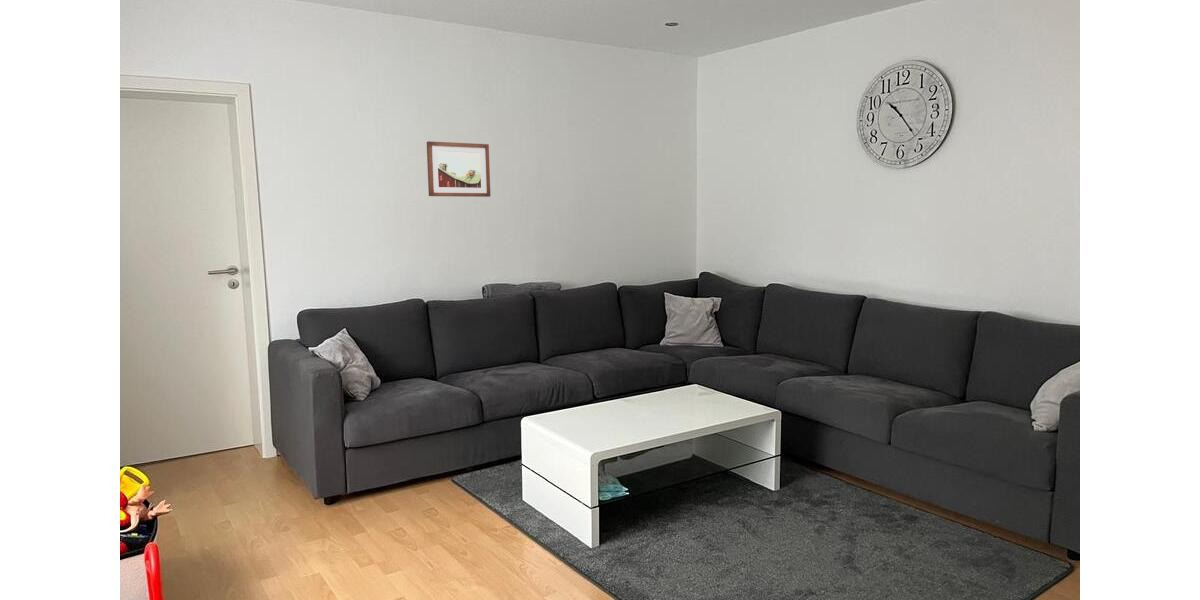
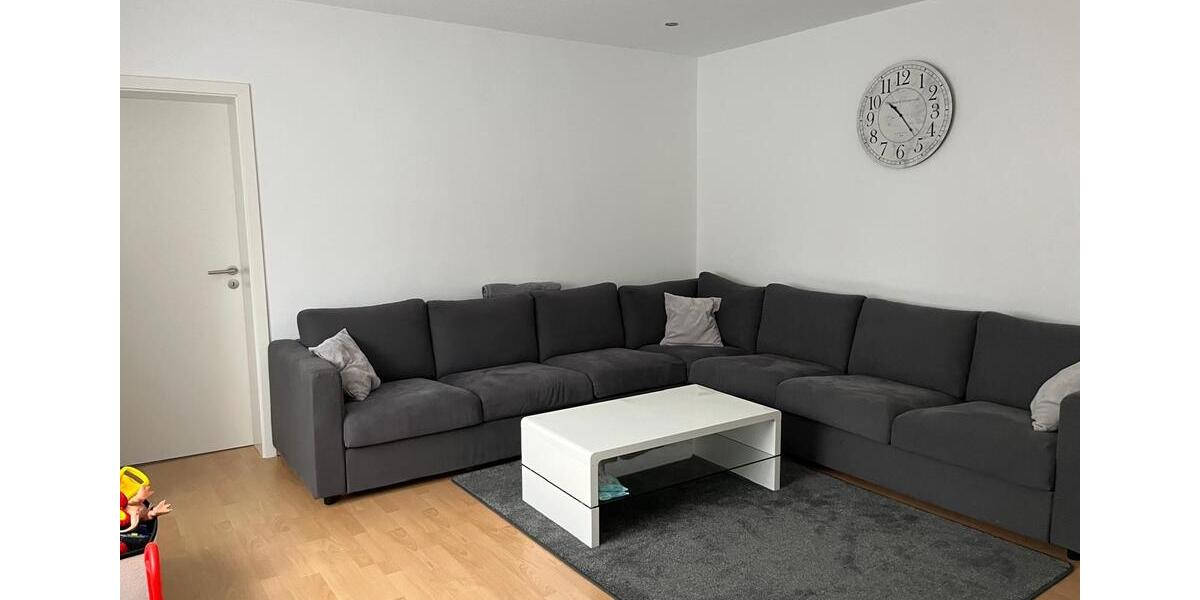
- wall art [426,140,491,198]
